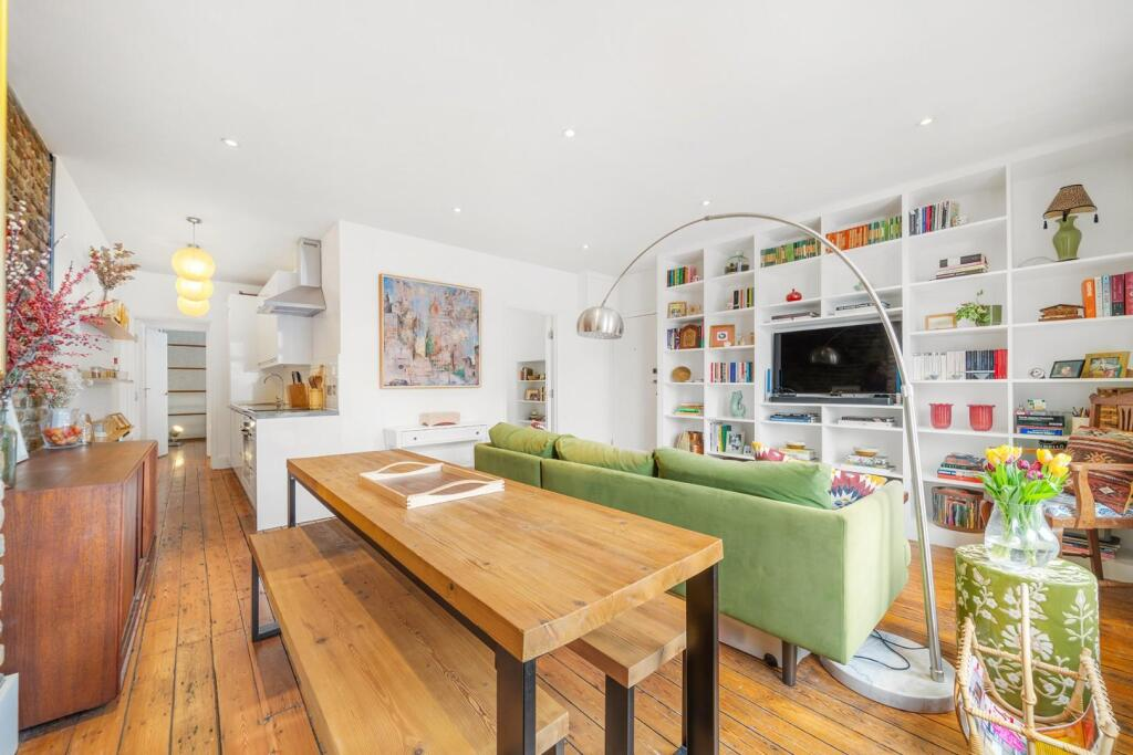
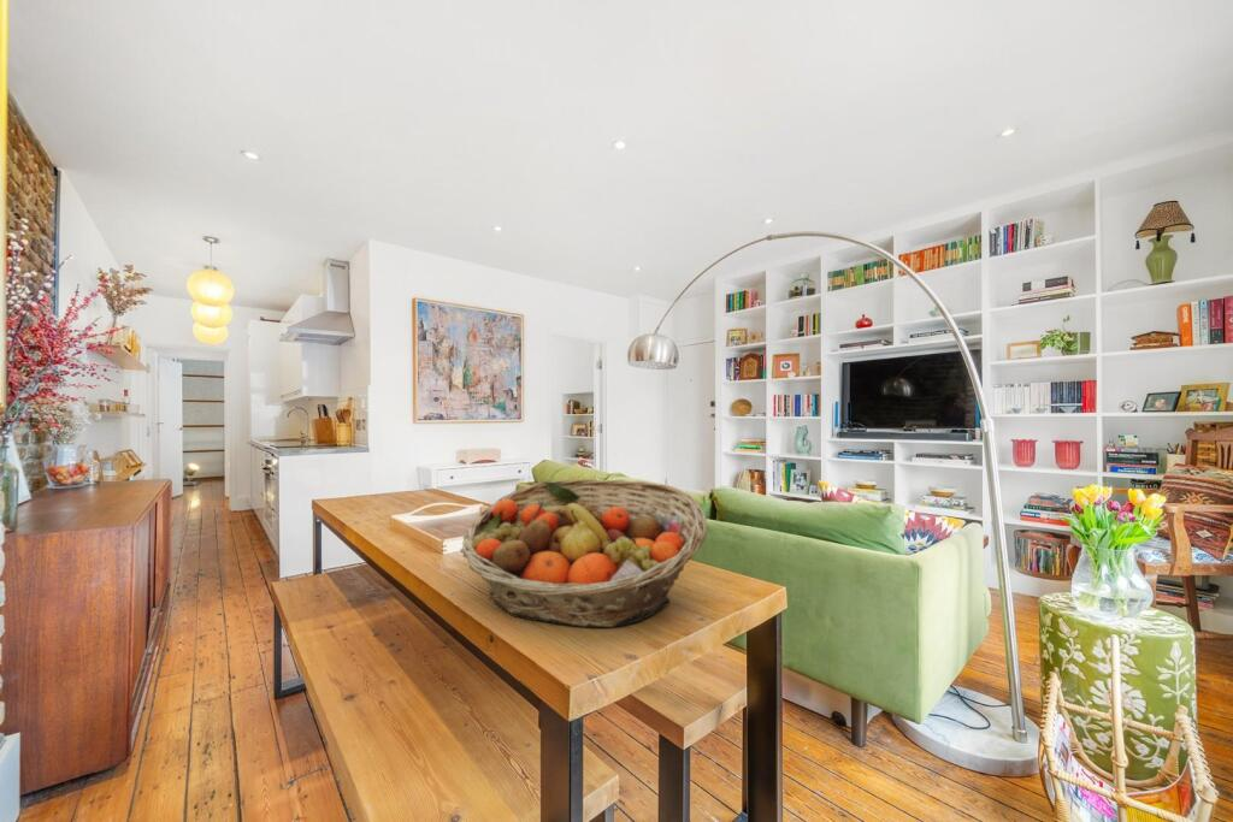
+ fruit basket [460,478,708,628]
